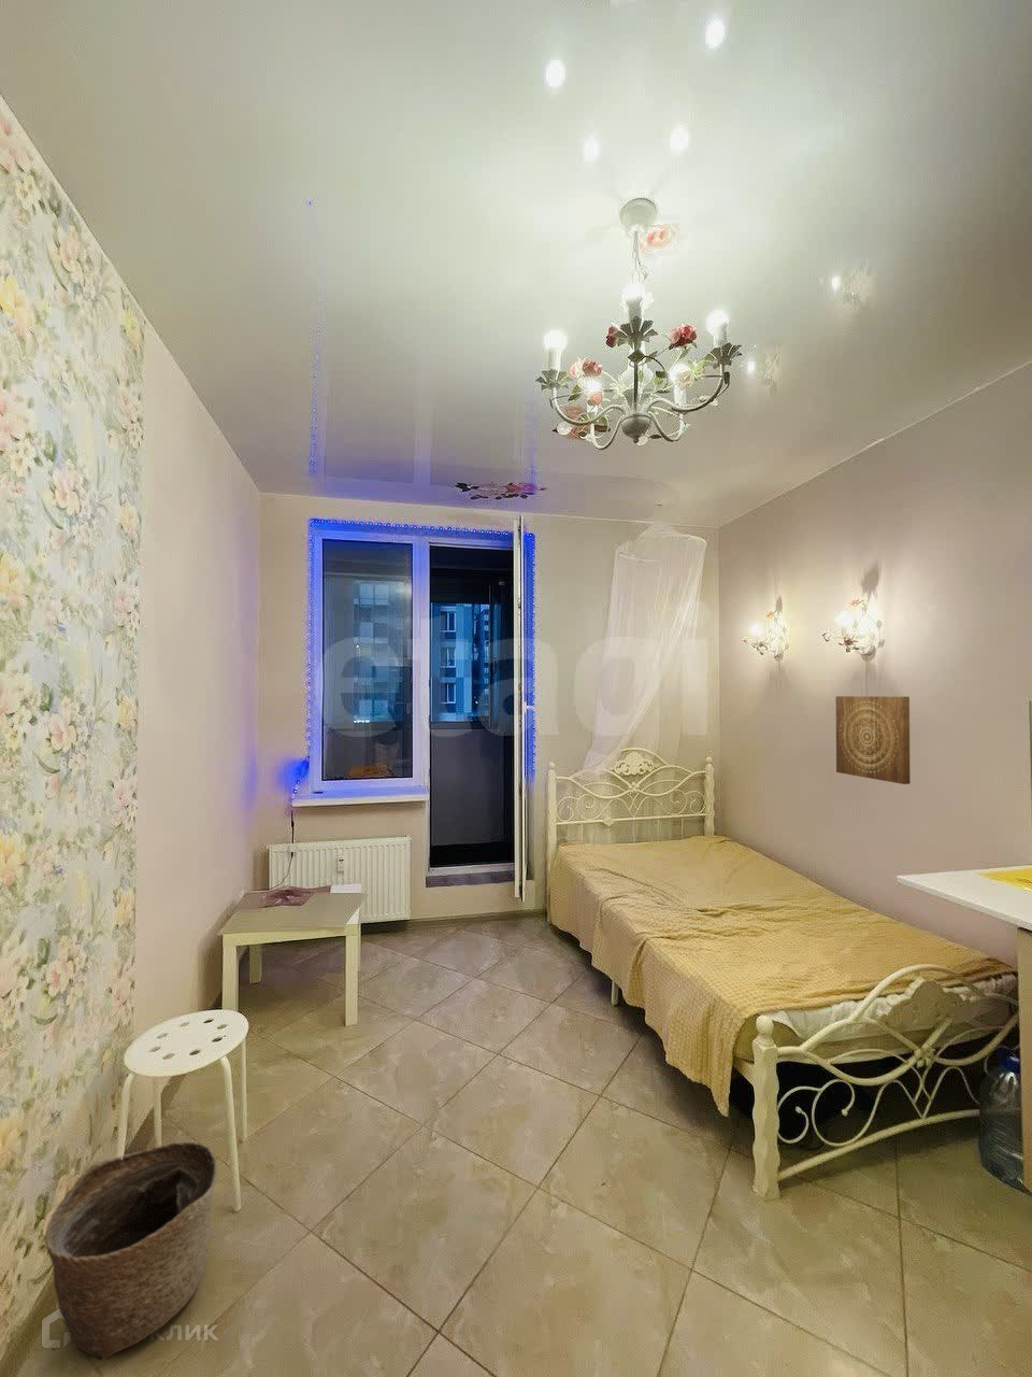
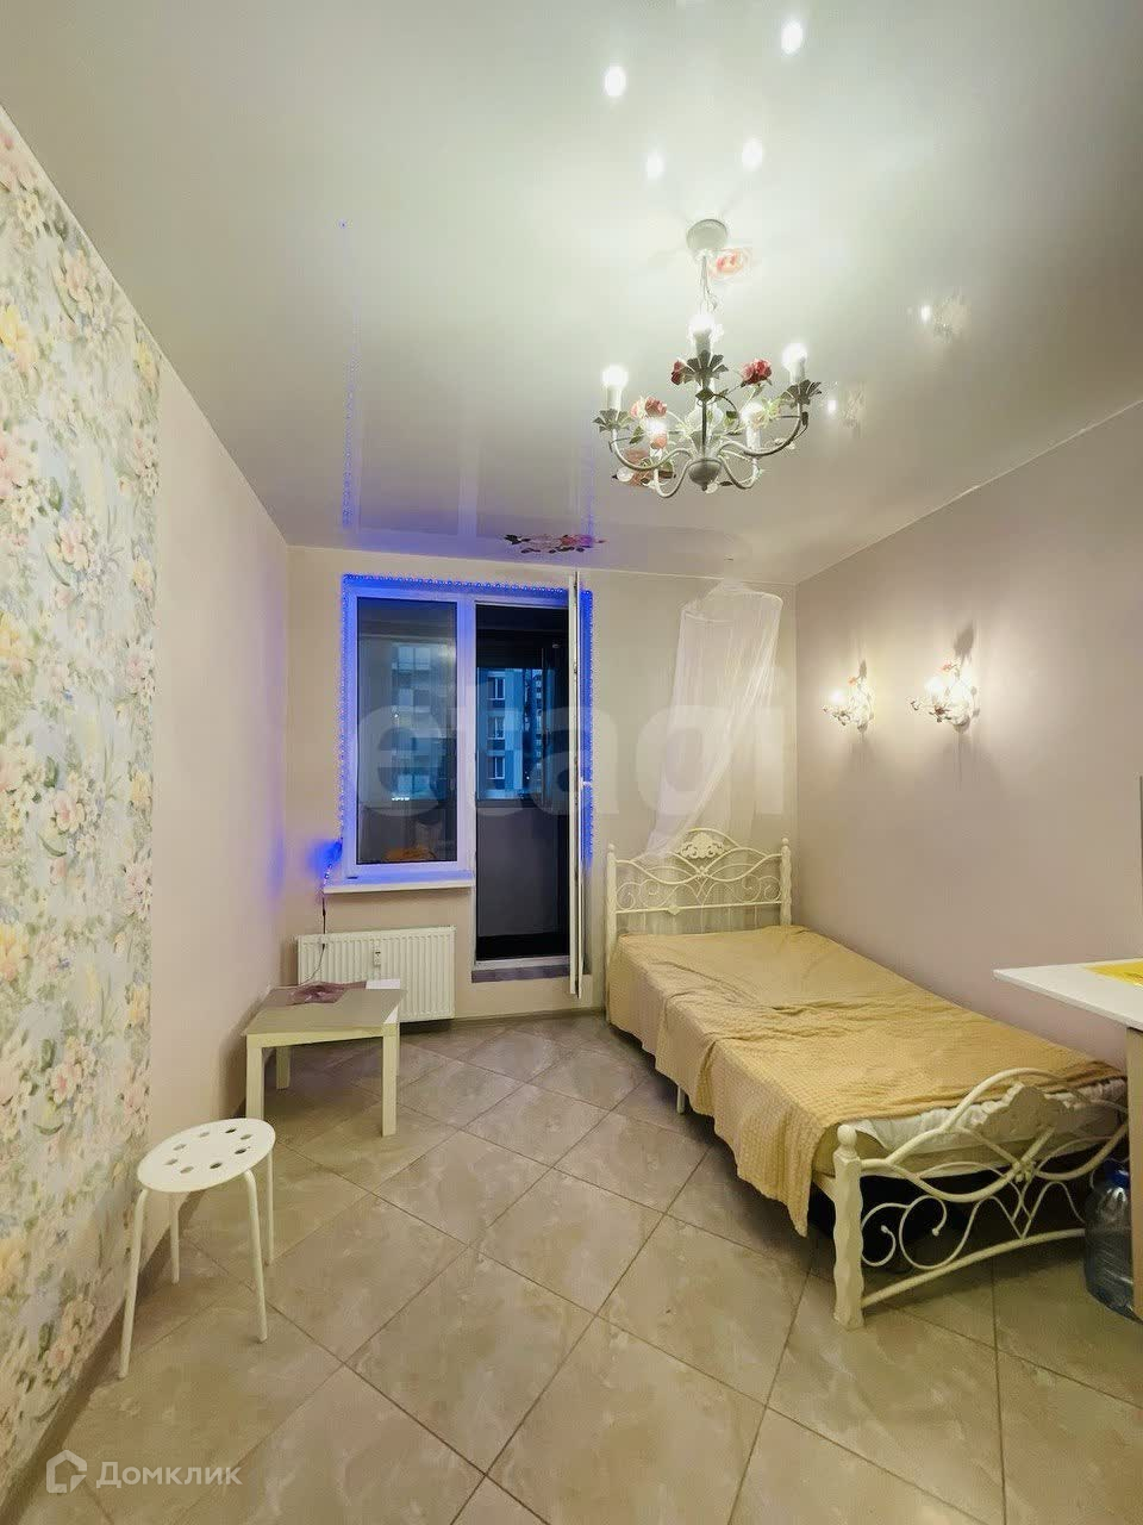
- basket [44,1142,218,1361]
- wall art [836,695,912,785]
